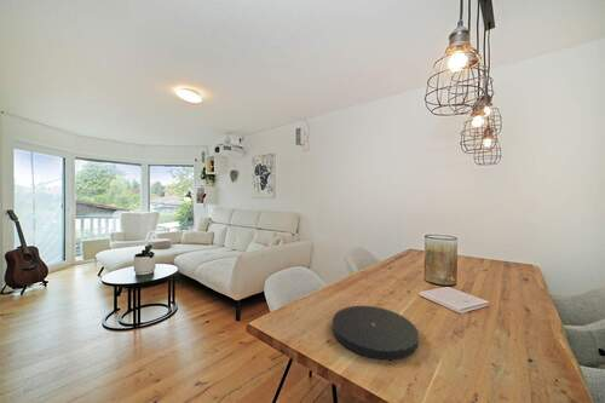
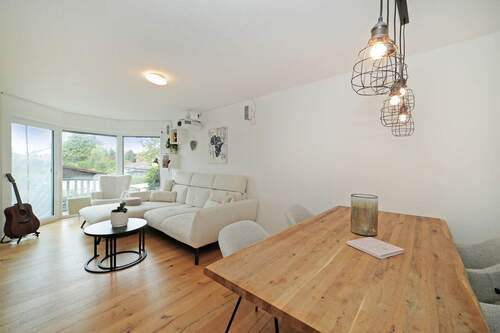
- plate [332,305,420,361]
